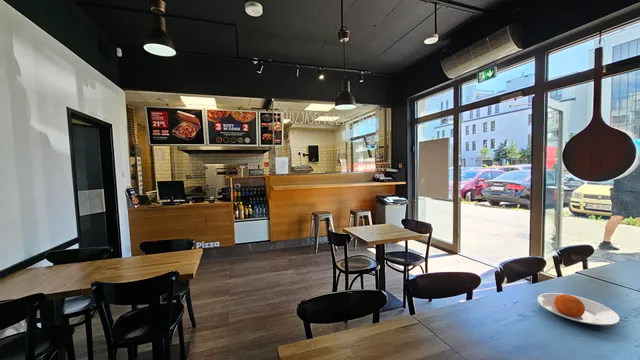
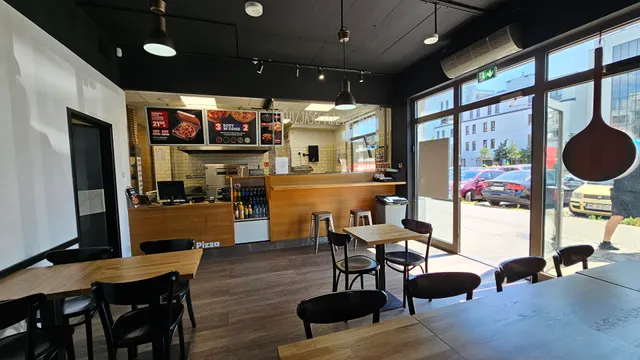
- plate [536,292,621,326]
